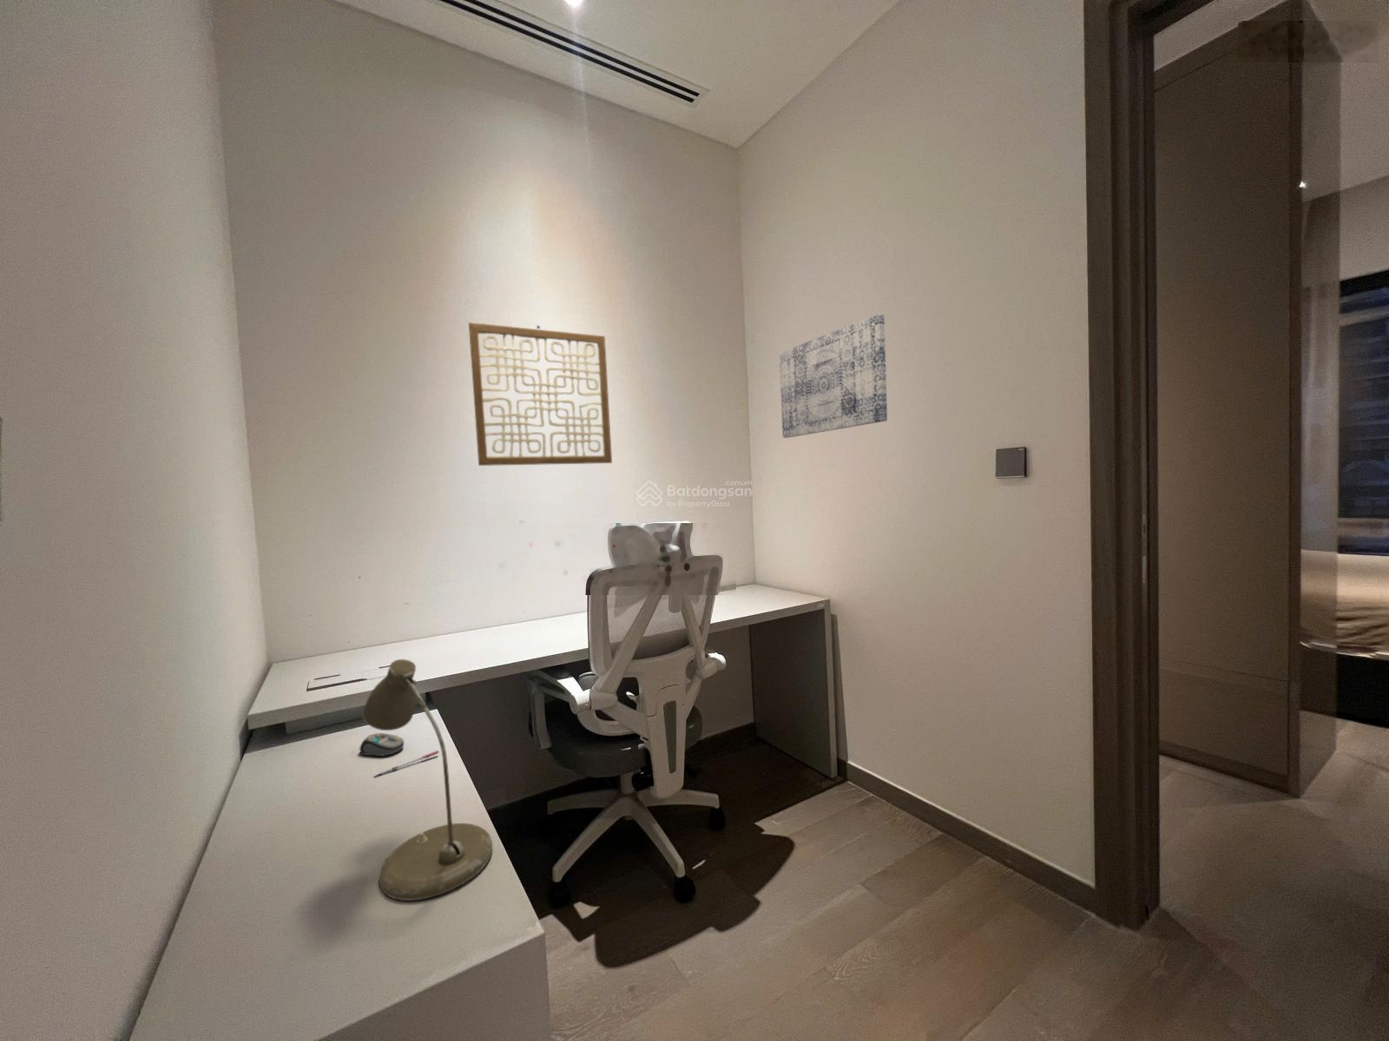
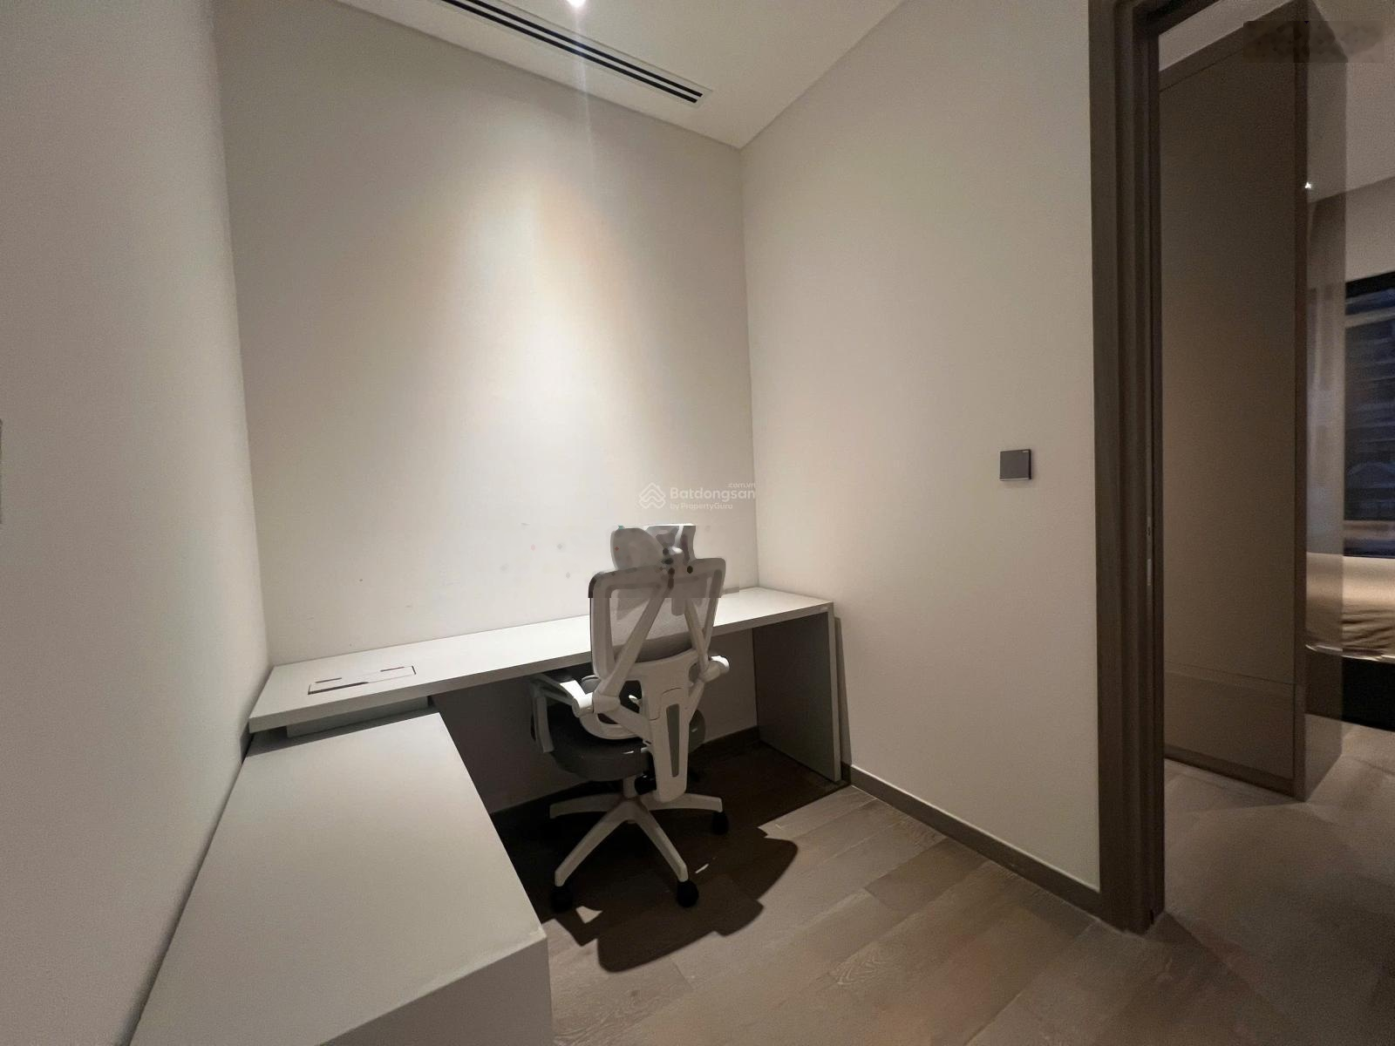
- desk lamp [362,658,493,901]
- pen [373,749,440,779]
- wall art [779,313,888,438]
- computer mouse [359,733,405,758]
- wall art [468,321,612,467]
